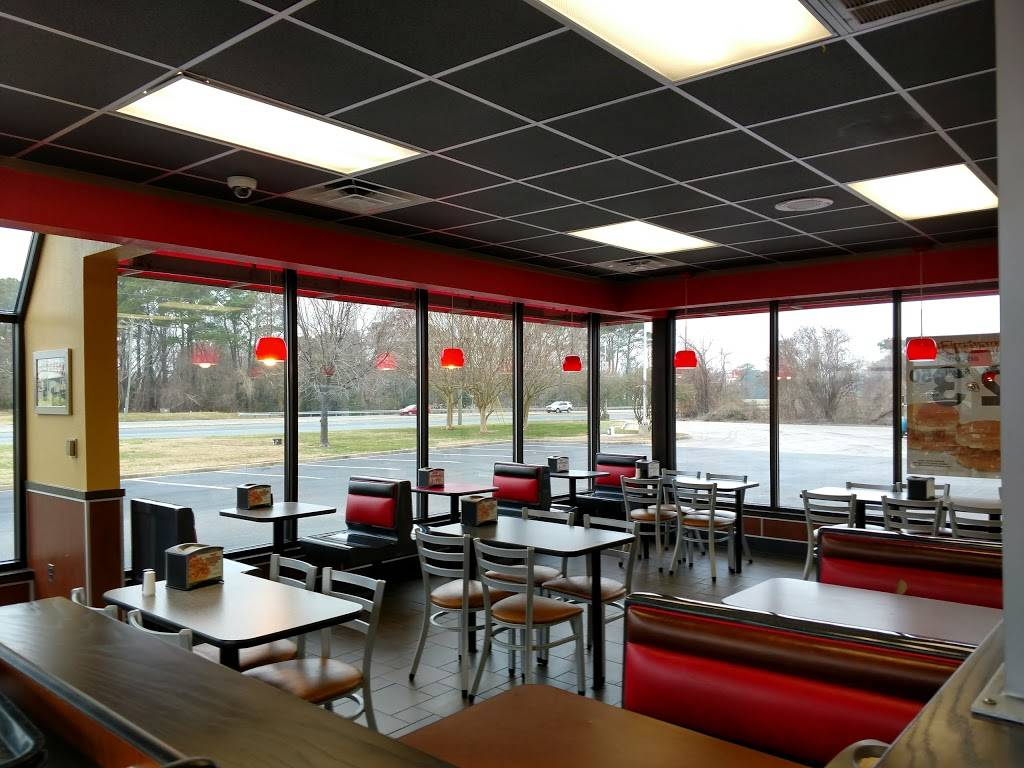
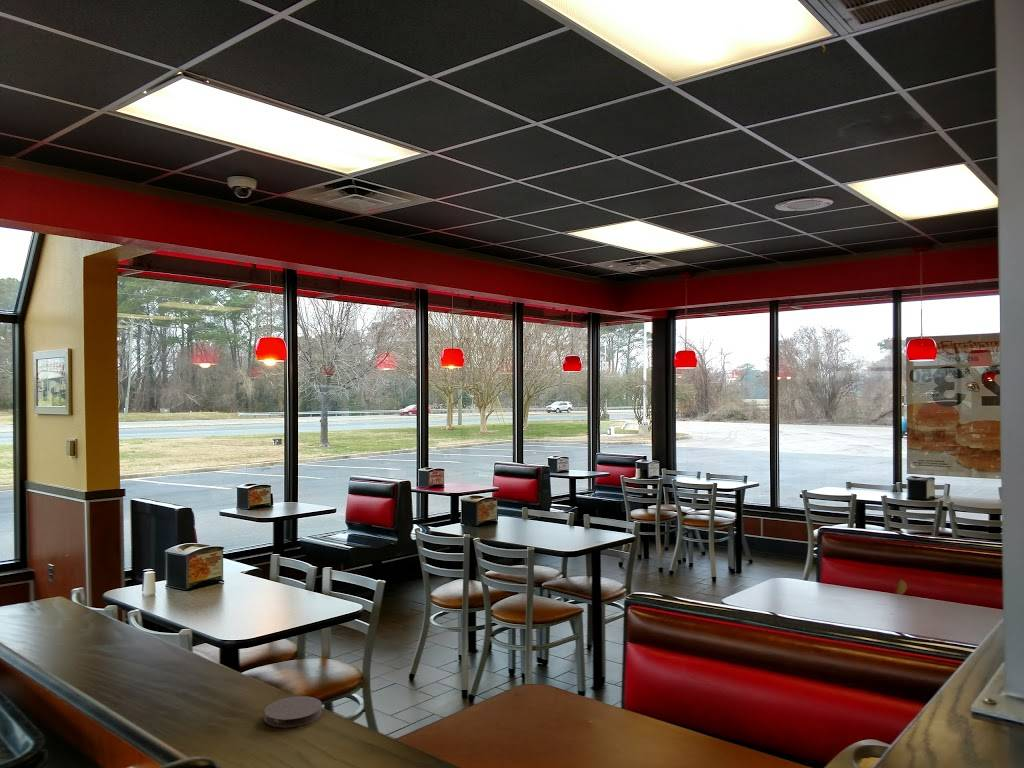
+ coaster [263,695,323,728]
